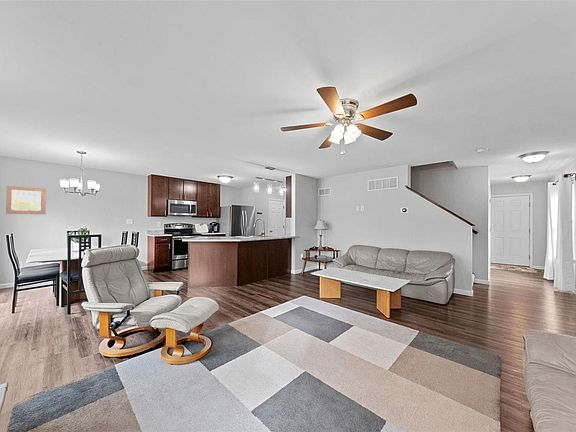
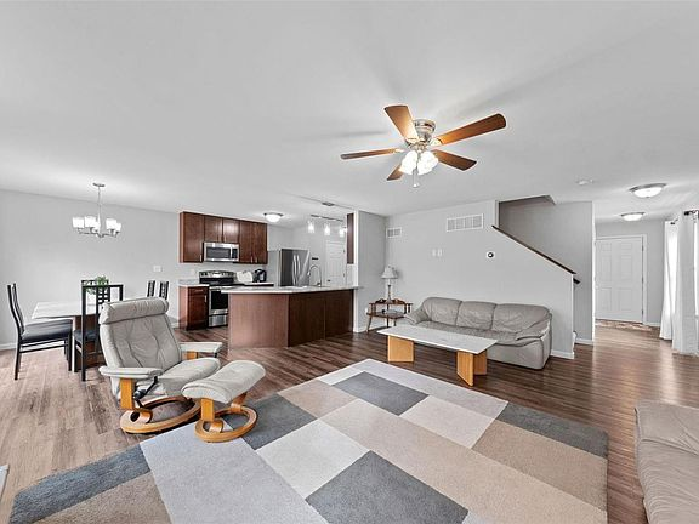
- wall art [5,185,47,215]
